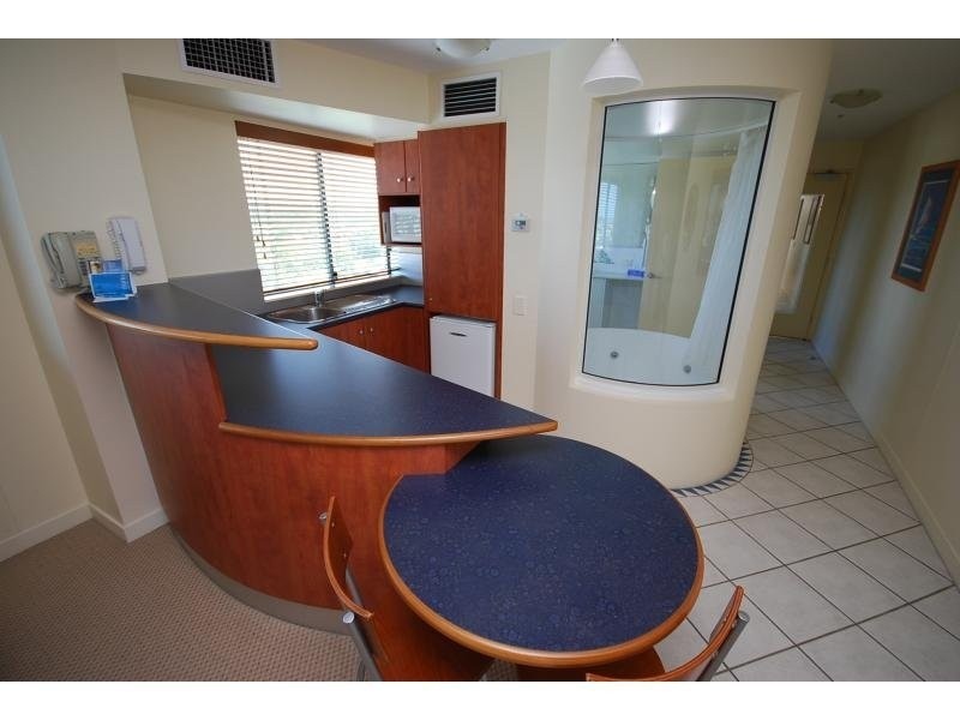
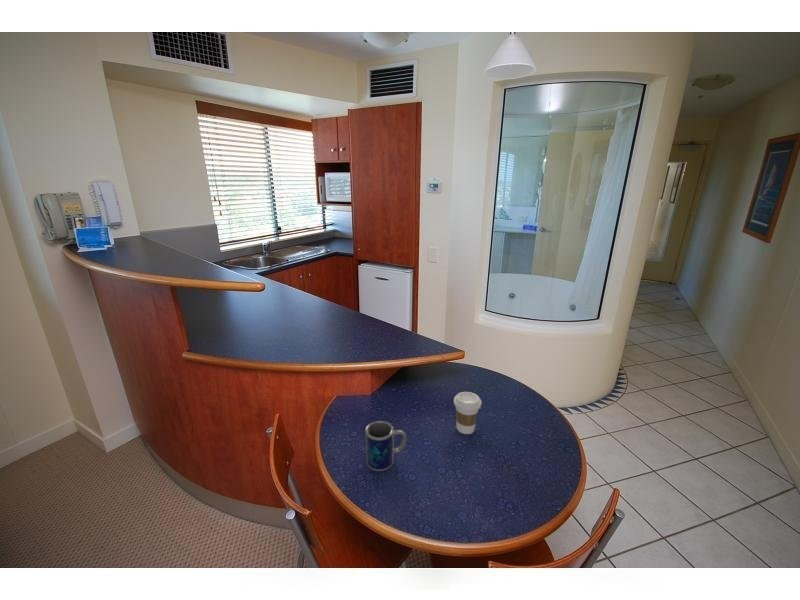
+ coffee cup [453,391,483,435]
+ mug [365,420,407,472]
